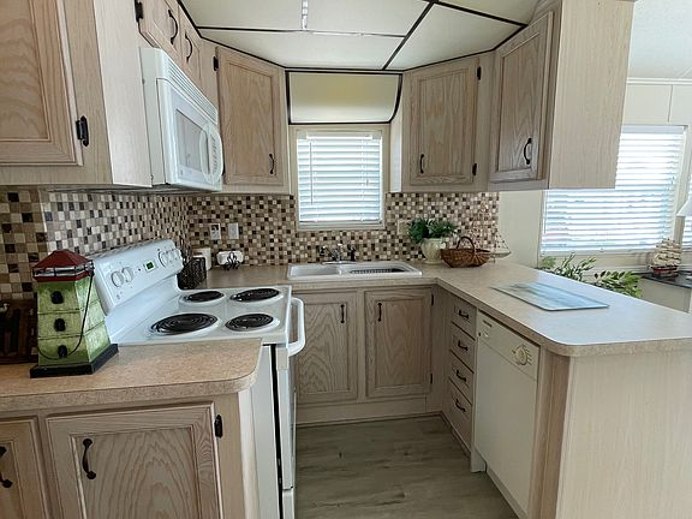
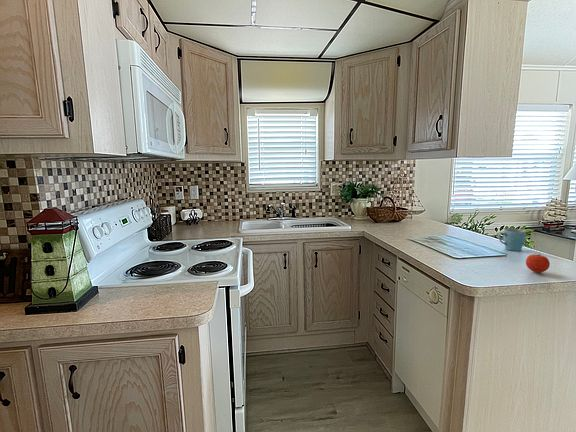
+ apple [525,253,551,274]
+ mug [497,228,527,252]
